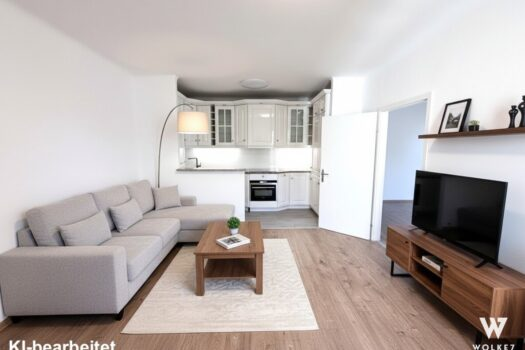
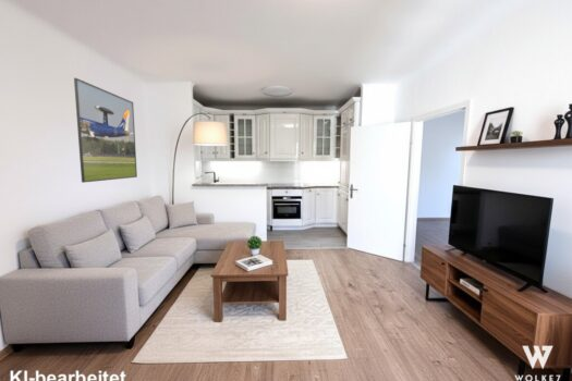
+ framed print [73,77,138,184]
